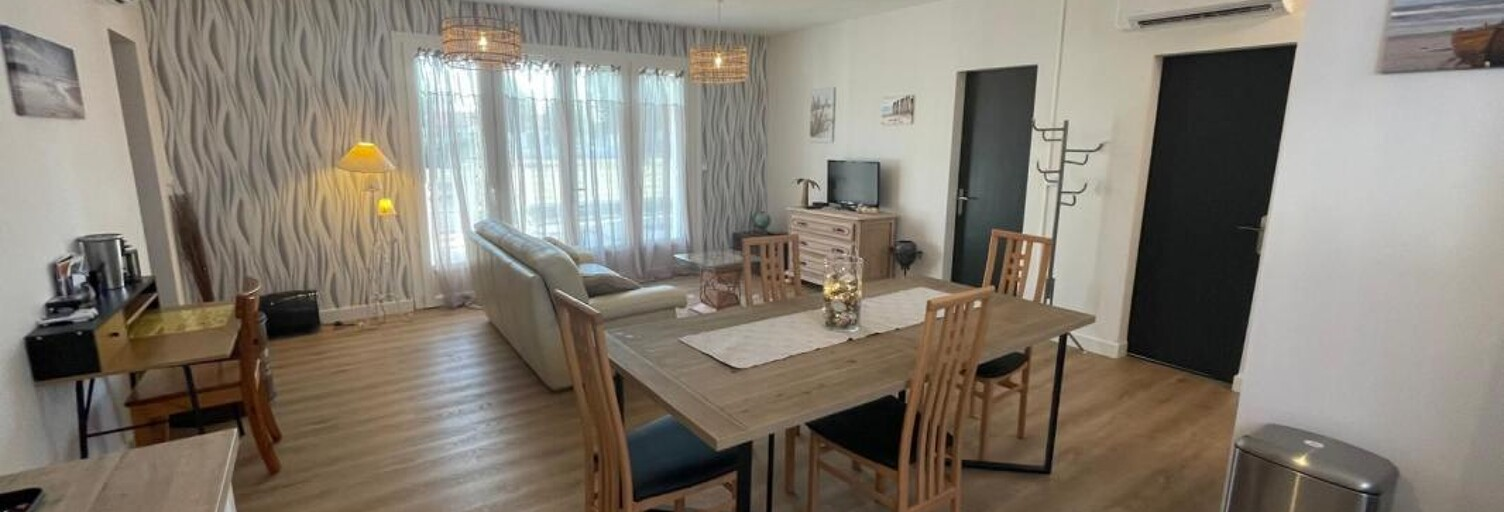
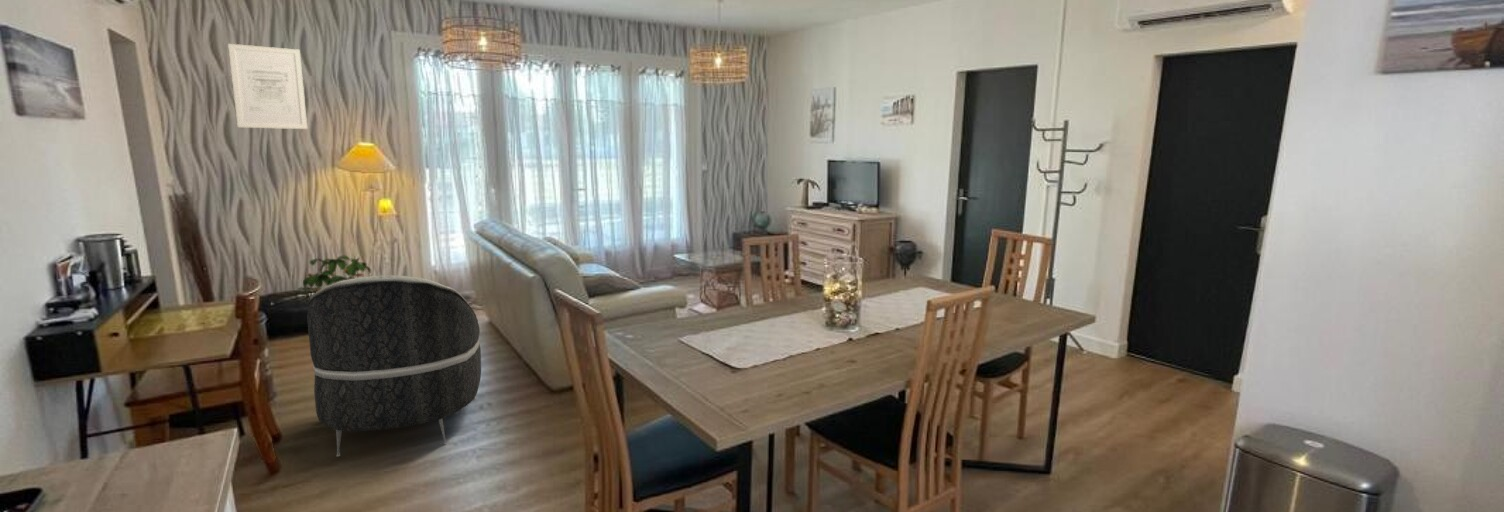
+ wall art [227,43,308,130]
+ armchair [306,274,482,457]
+ potted plant [296,255,372,292]
